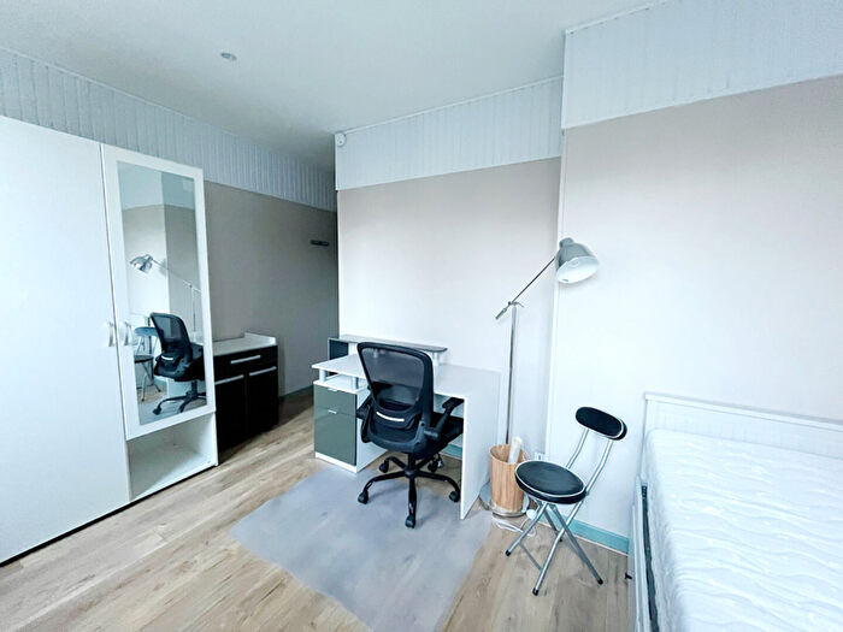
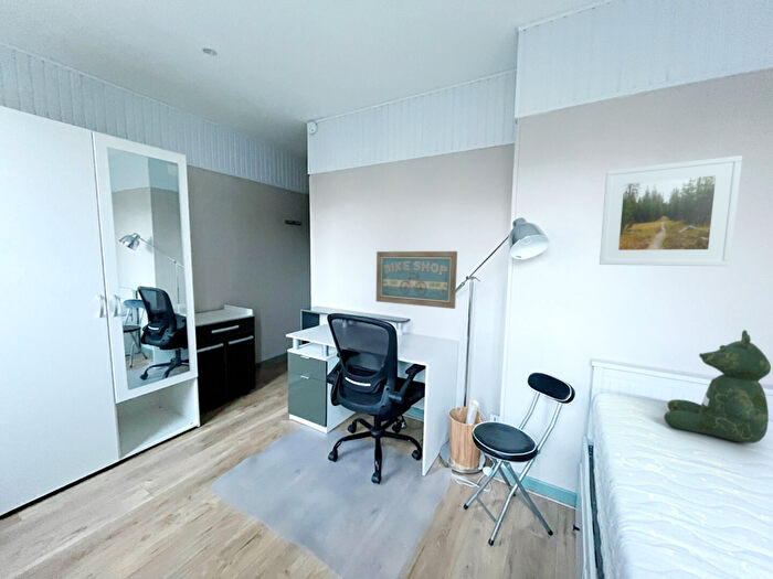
+ wall art [375,250,458,310]
+ teddy bear [663,329,772,444]
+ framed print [599,154,743,267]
